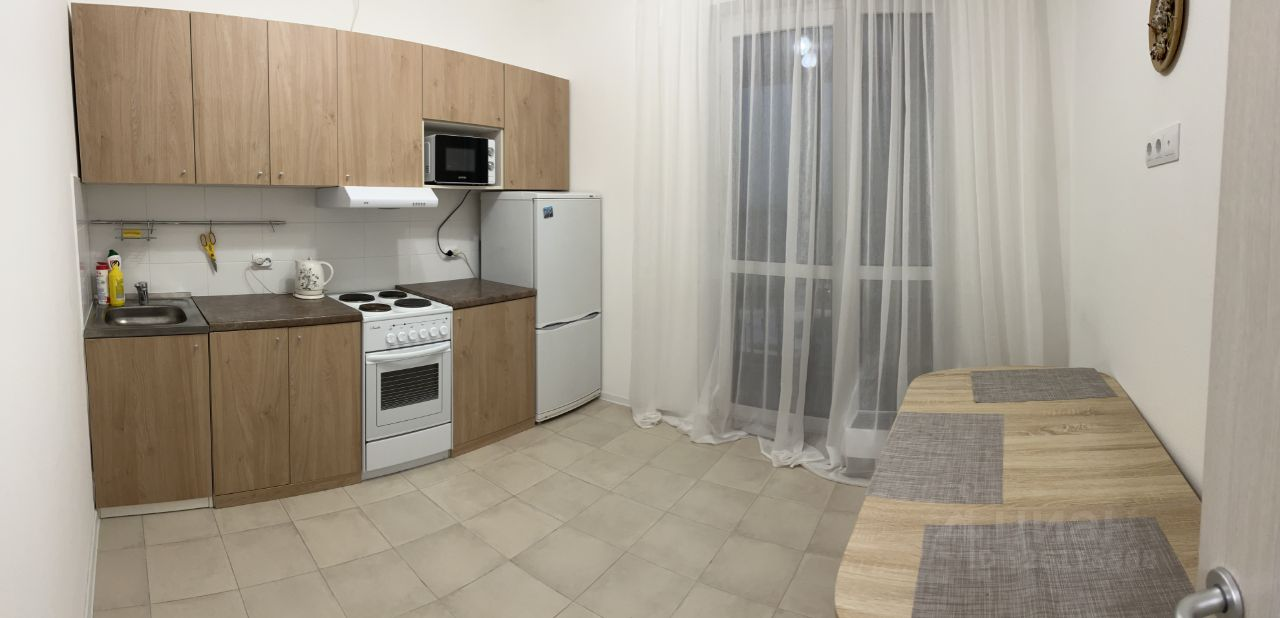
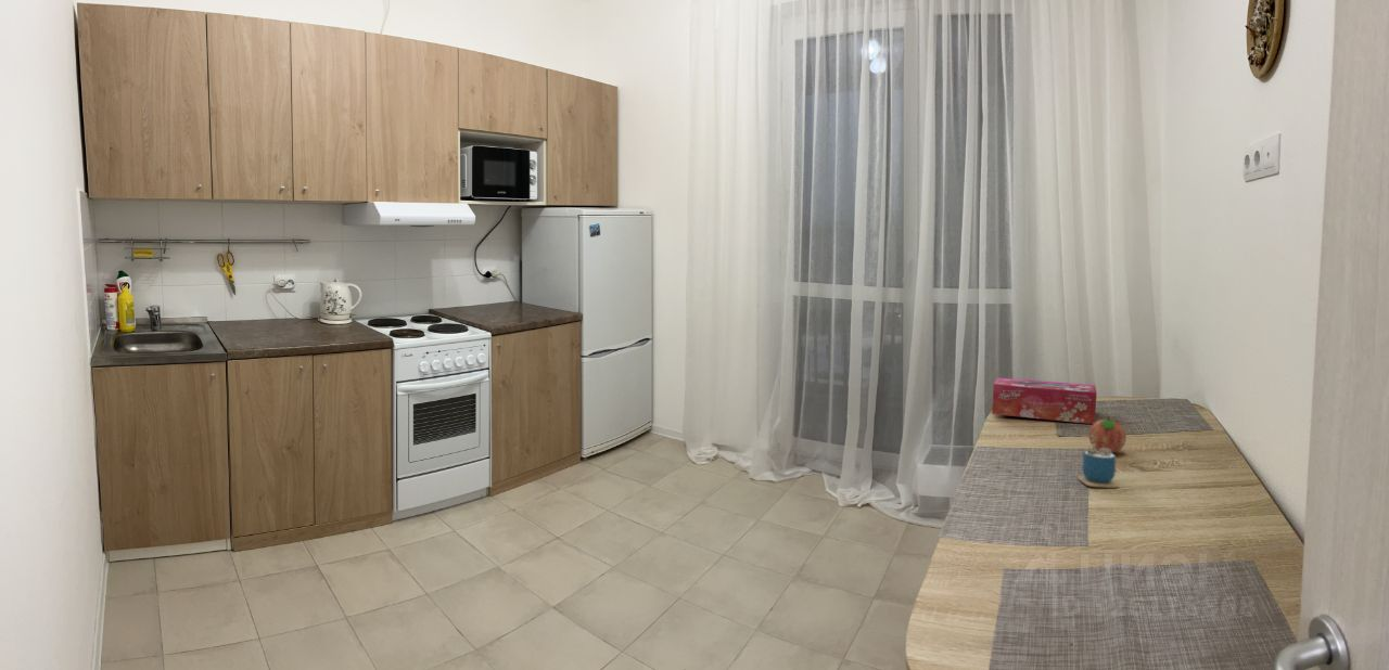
+ fruit [1087,414,1127,453]
+ cup [1076,435,1120,489]
+ tissue box [991,376,1098,425]
